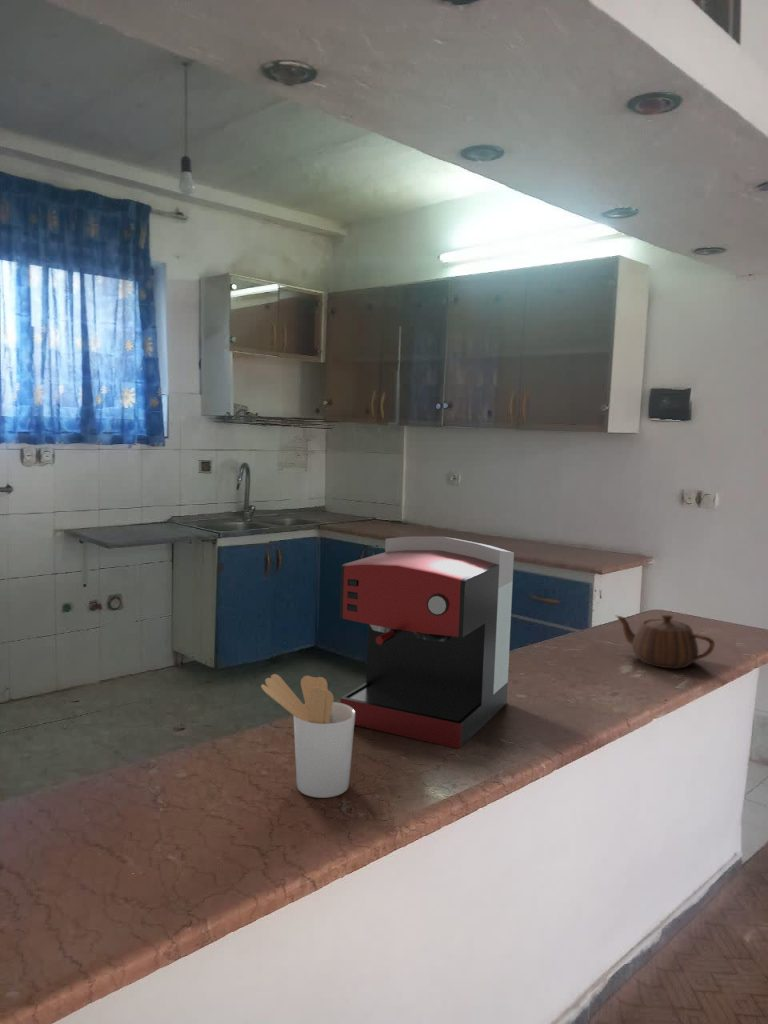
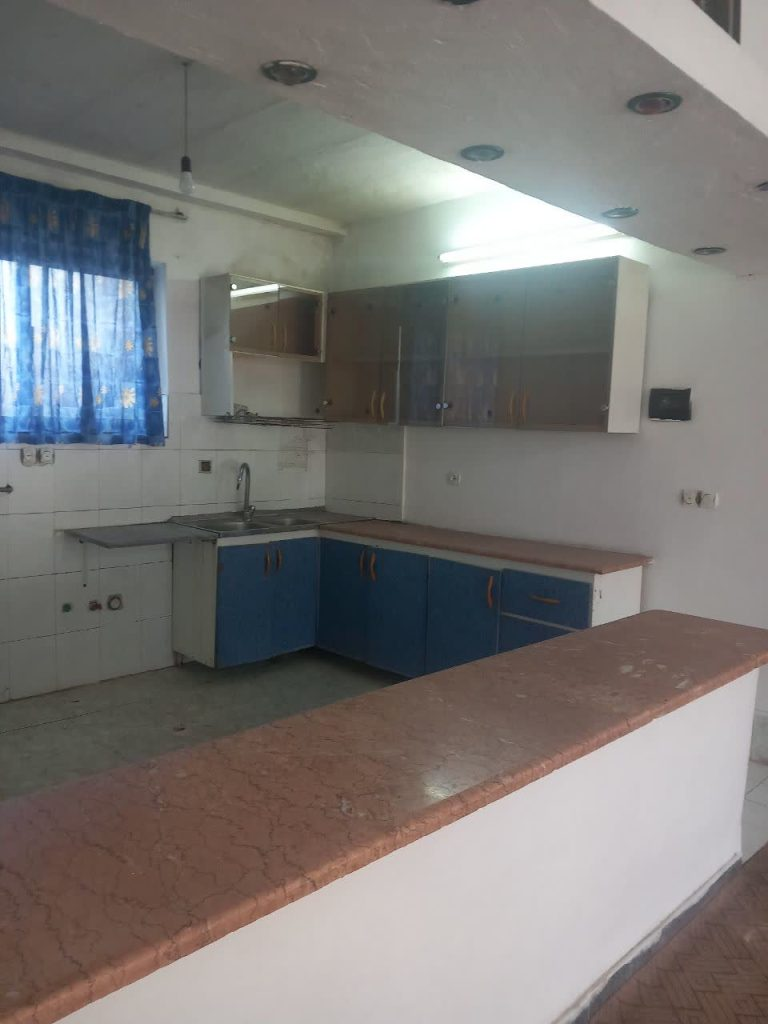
- utensil holder [260,673,355,799]
- teapot [615,613,716,670]
- coffee maker [339,535,515,749]
